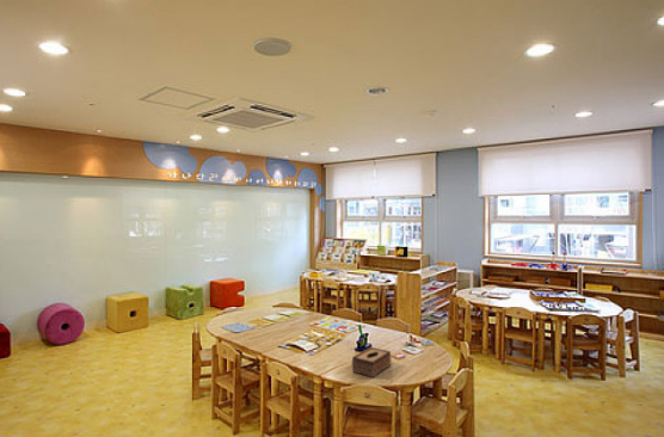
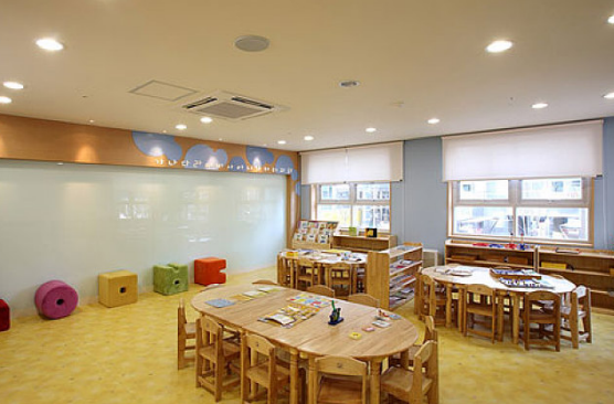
- tissue box [351,346,392,378]
